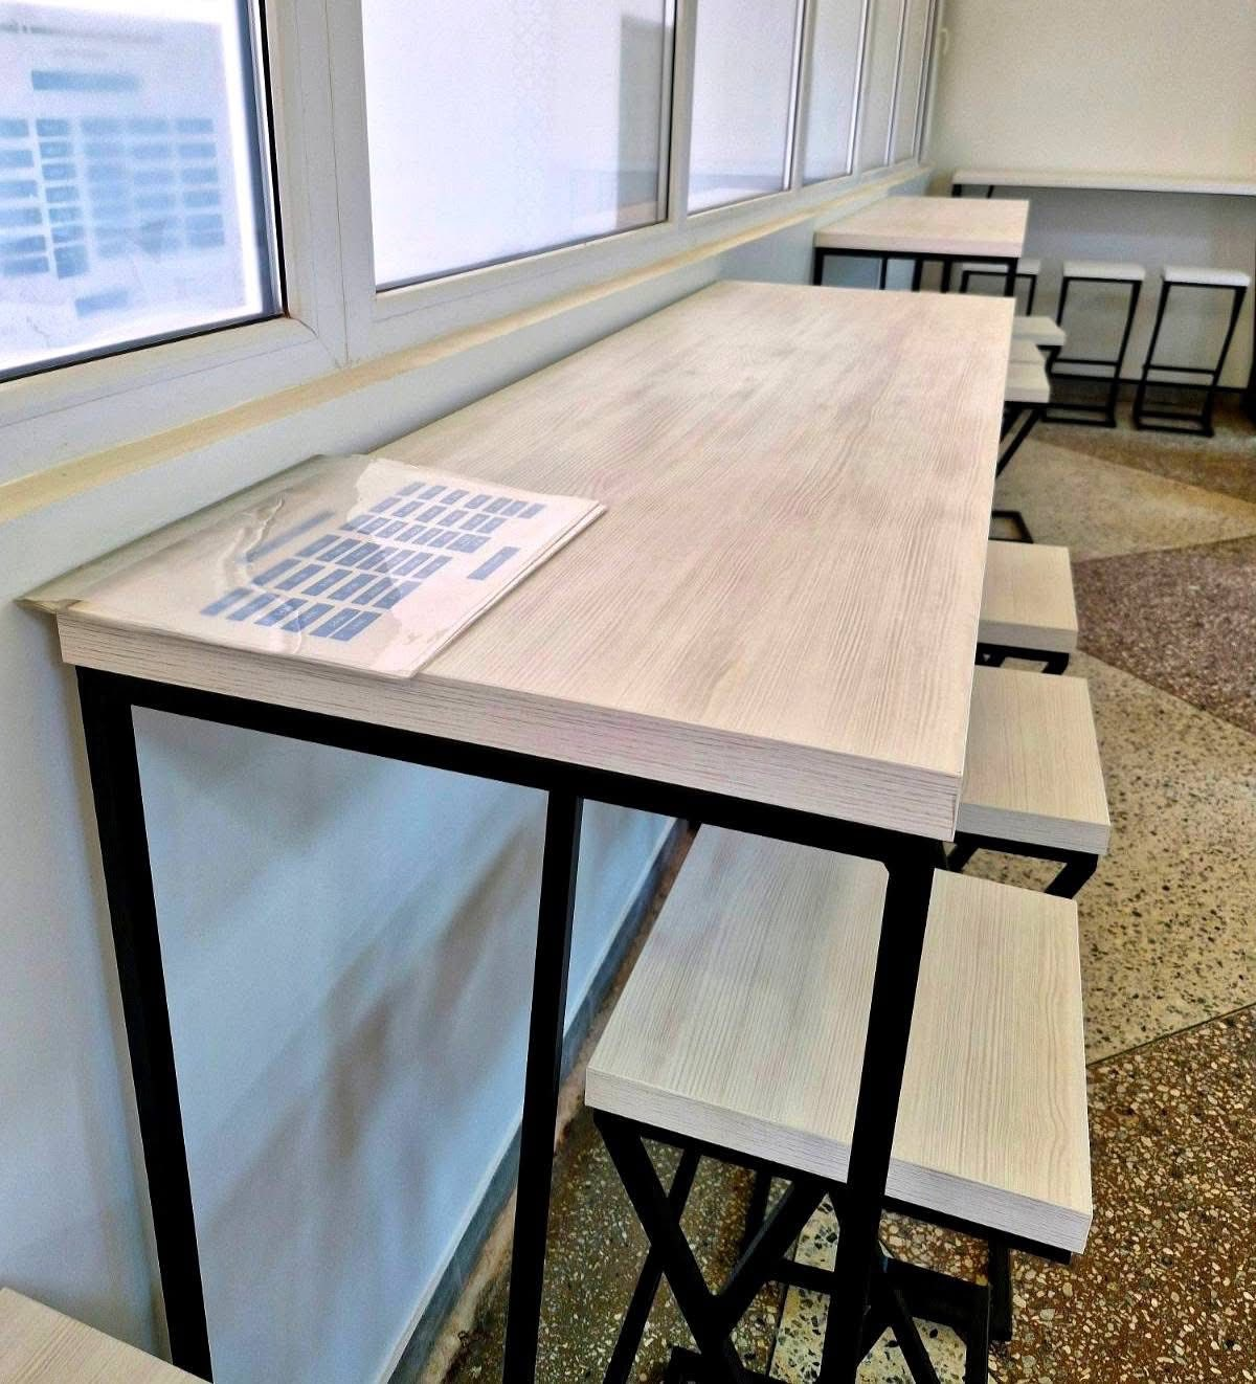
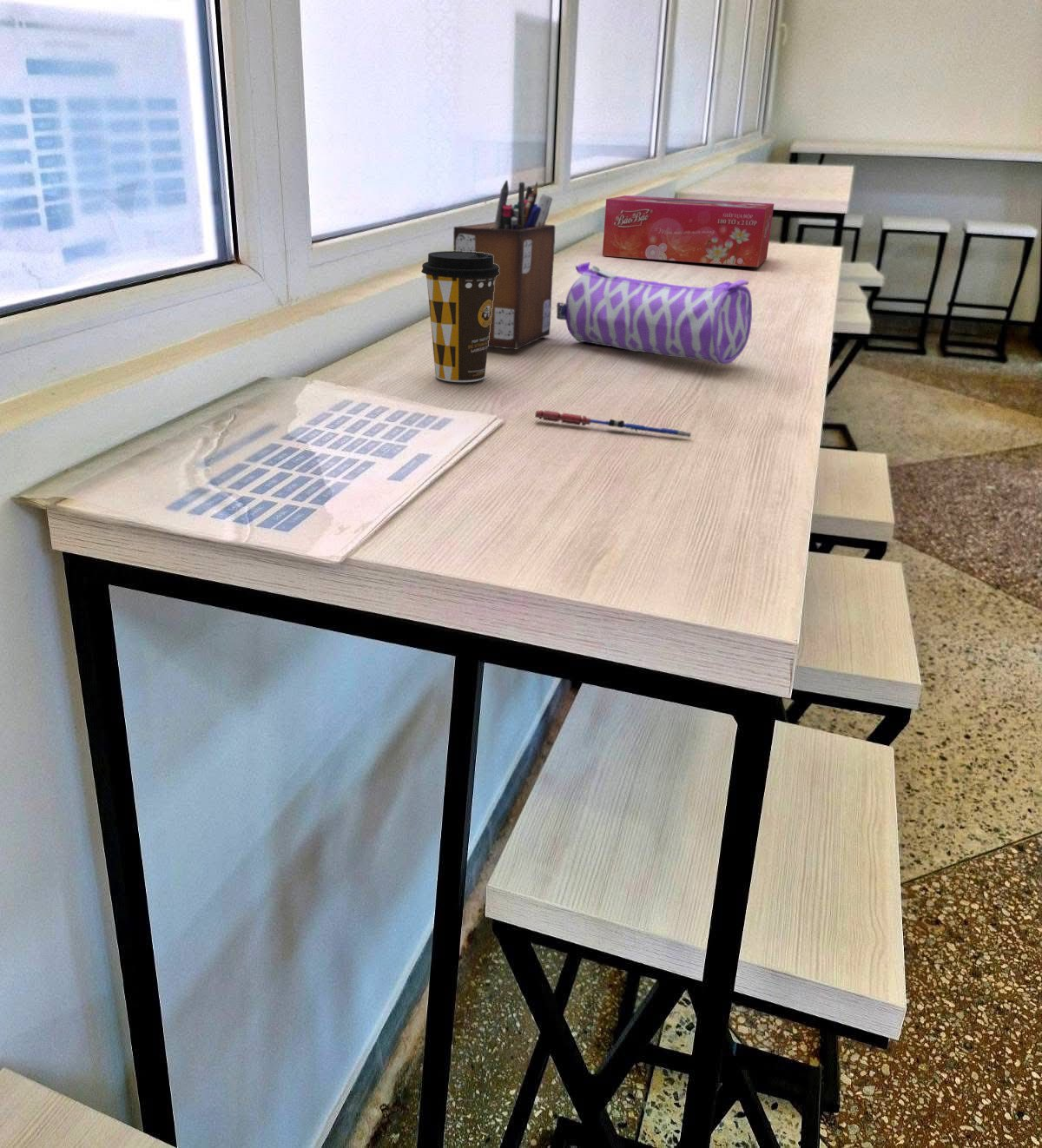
+ pencil case [556,261,753,366]
+ pen [534,410,692,439]
+ desk organizer [452,179,556,350]
+ tissue box [602,195,775,268]
+ coffee cup [420,250,499,383]
